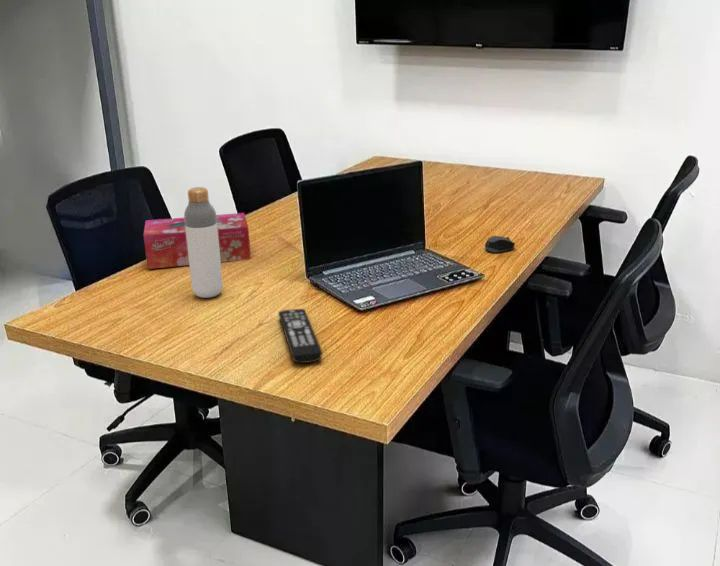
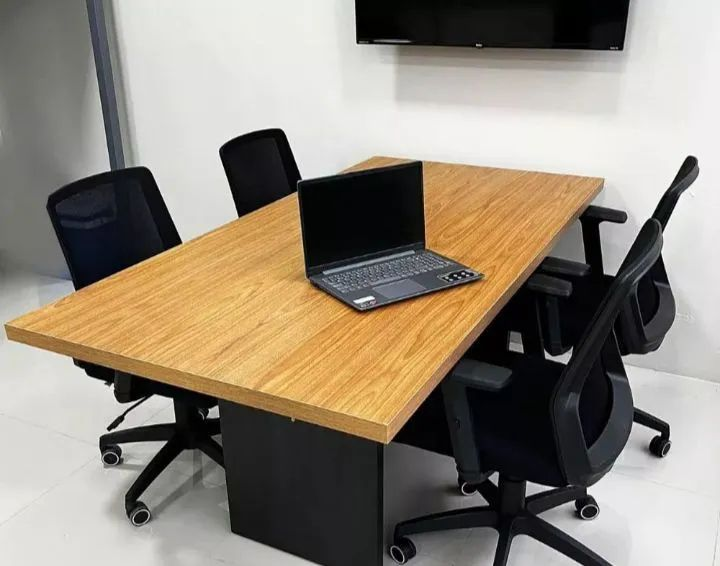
- tissue box [143,212,252,270]
- computer mouse [484,235,516,254]
- remote control [277,308,323,364]
- bottle [183,186,224,299]
